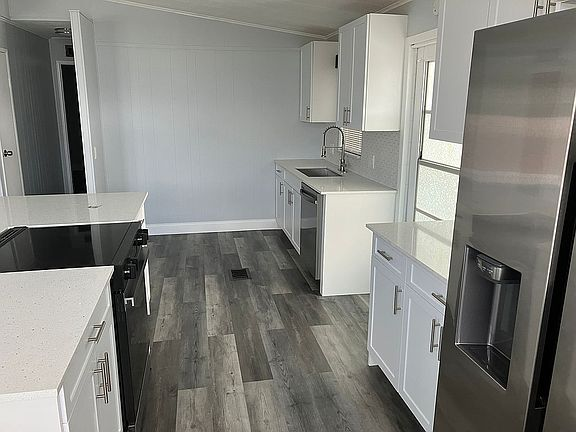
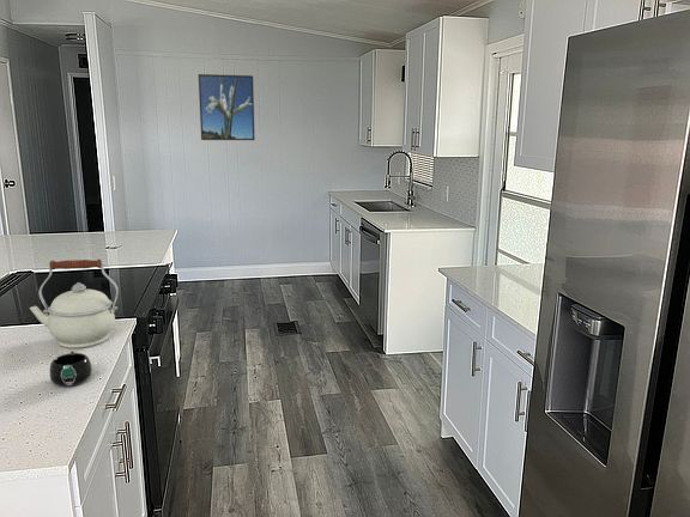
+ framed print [198,73,256,141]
+ kettle [29,258,120,349]
+ mug [48,349,93,388]
